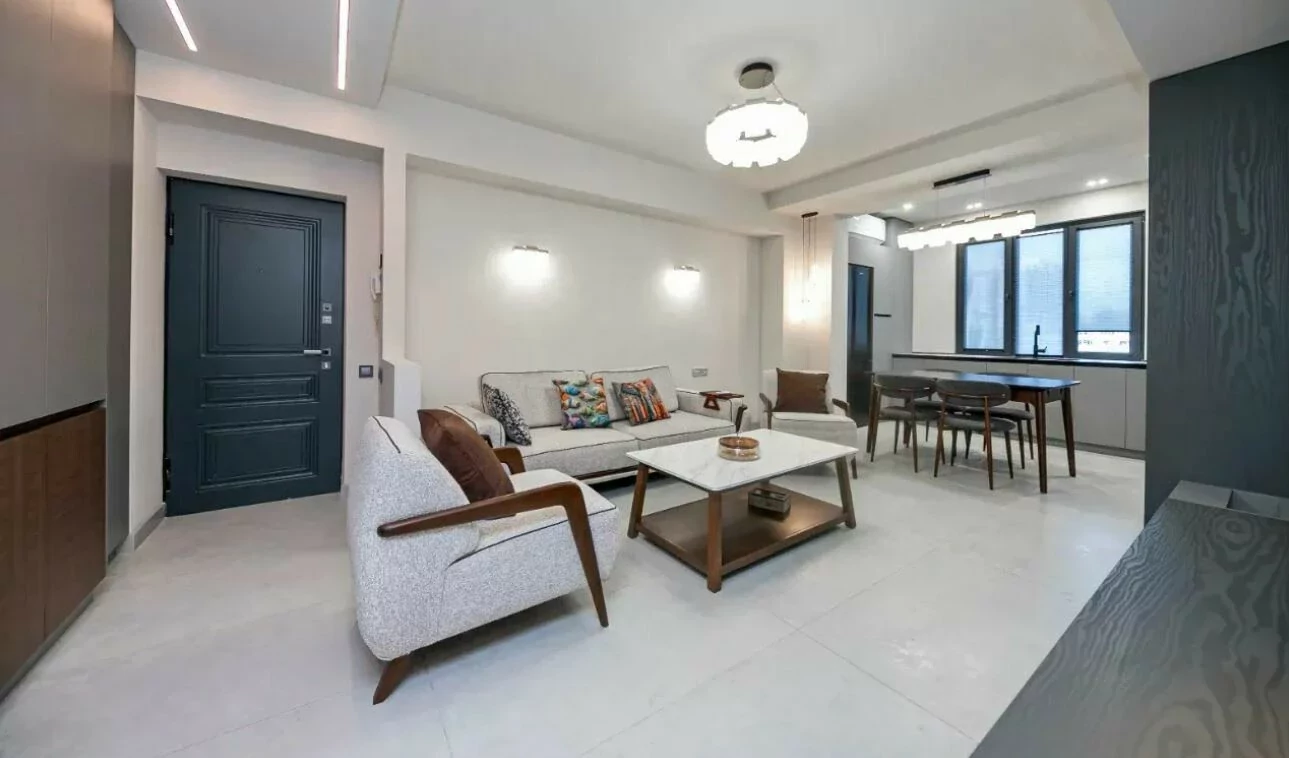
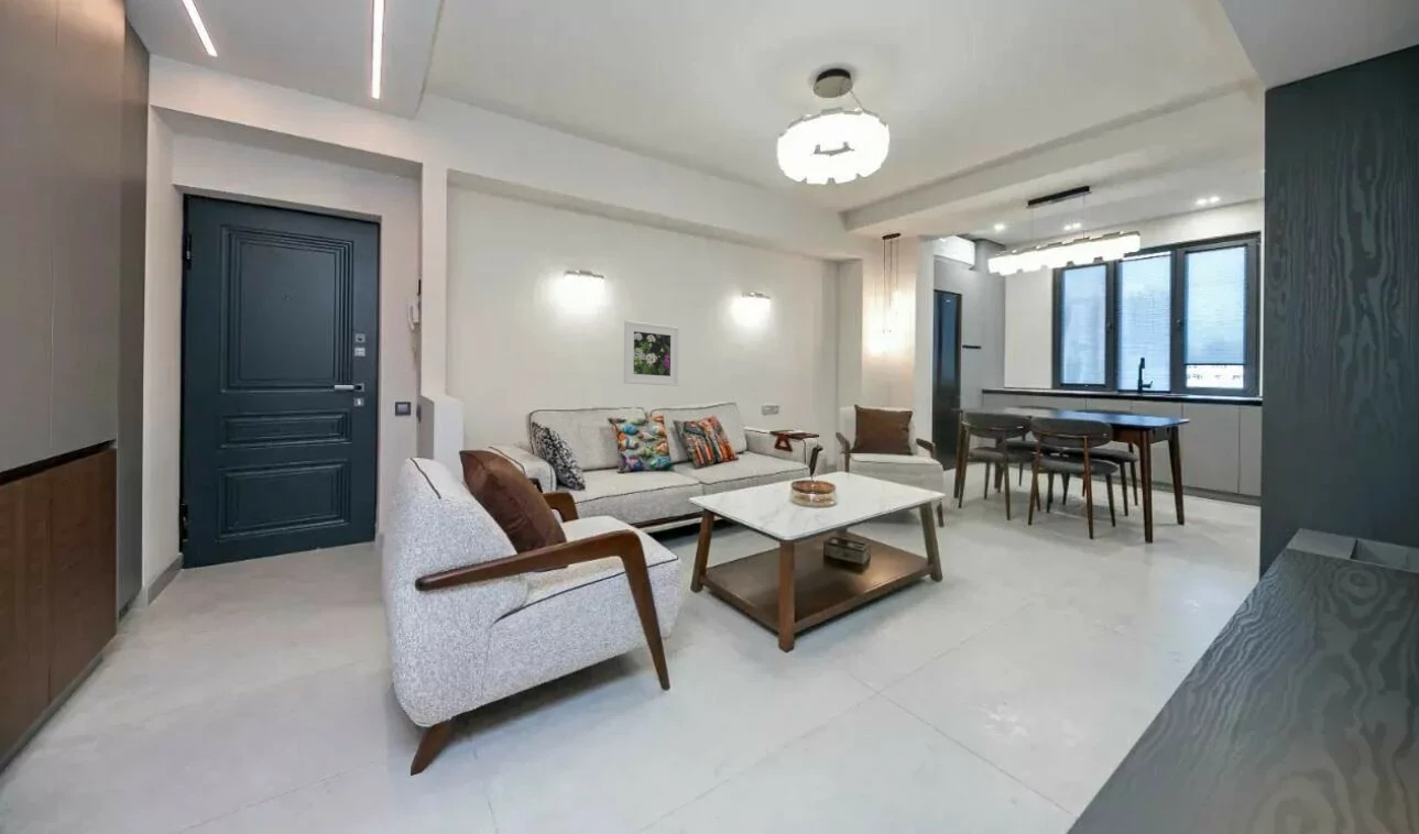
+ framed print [623,320,680,387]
